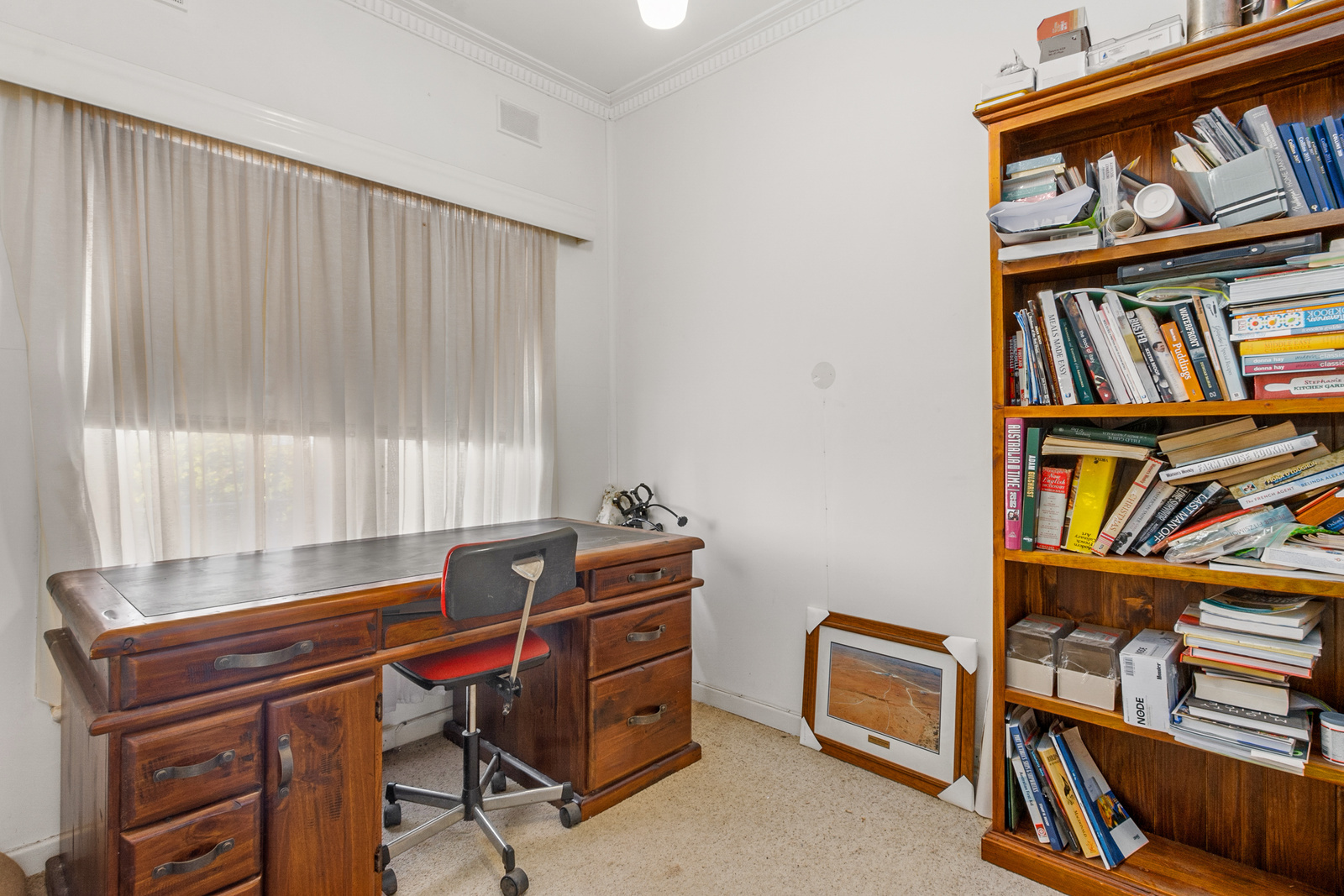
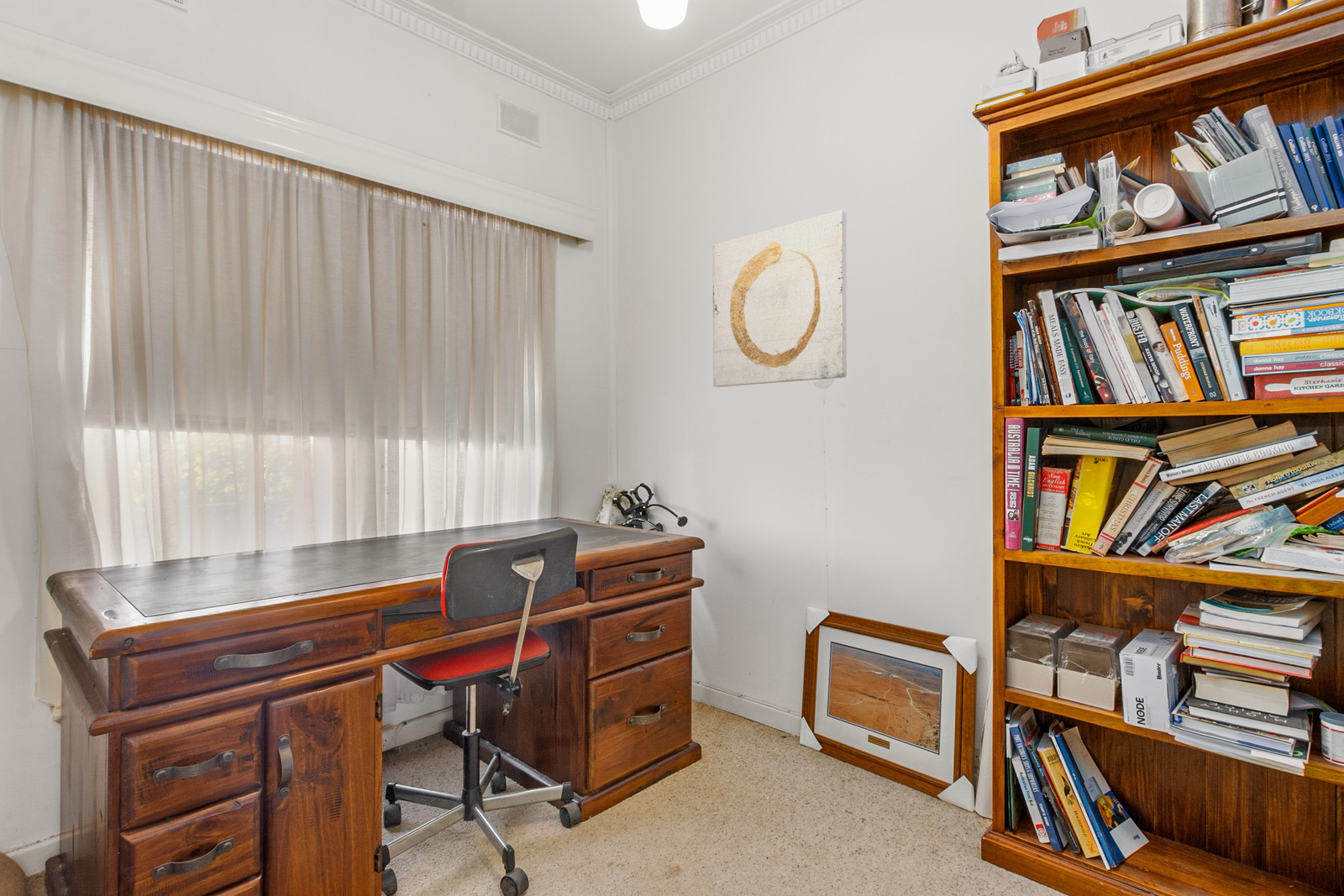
+ wall art [712,210,848,388]
